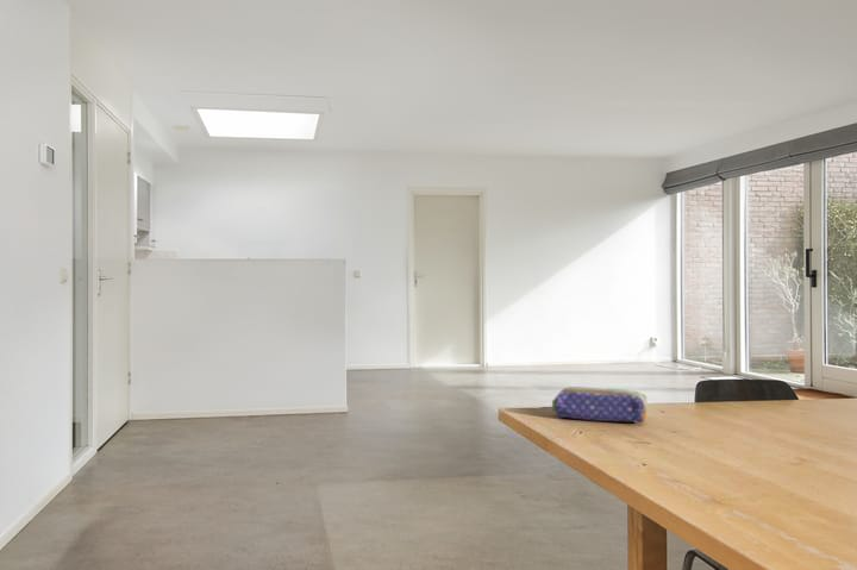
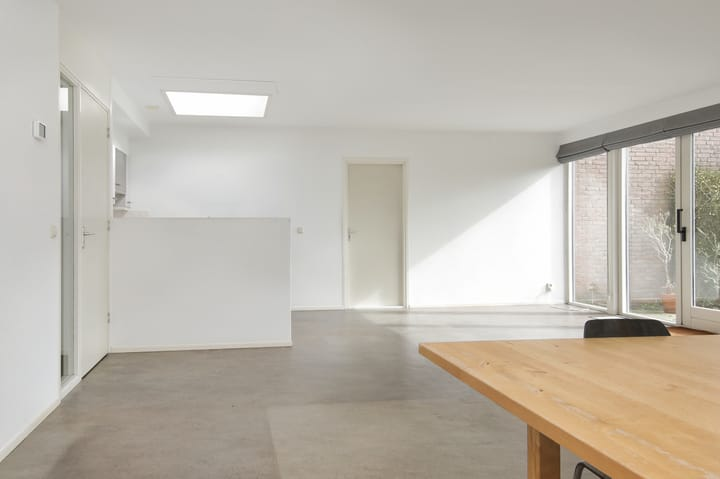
- pencil case [551,386,648,424]
